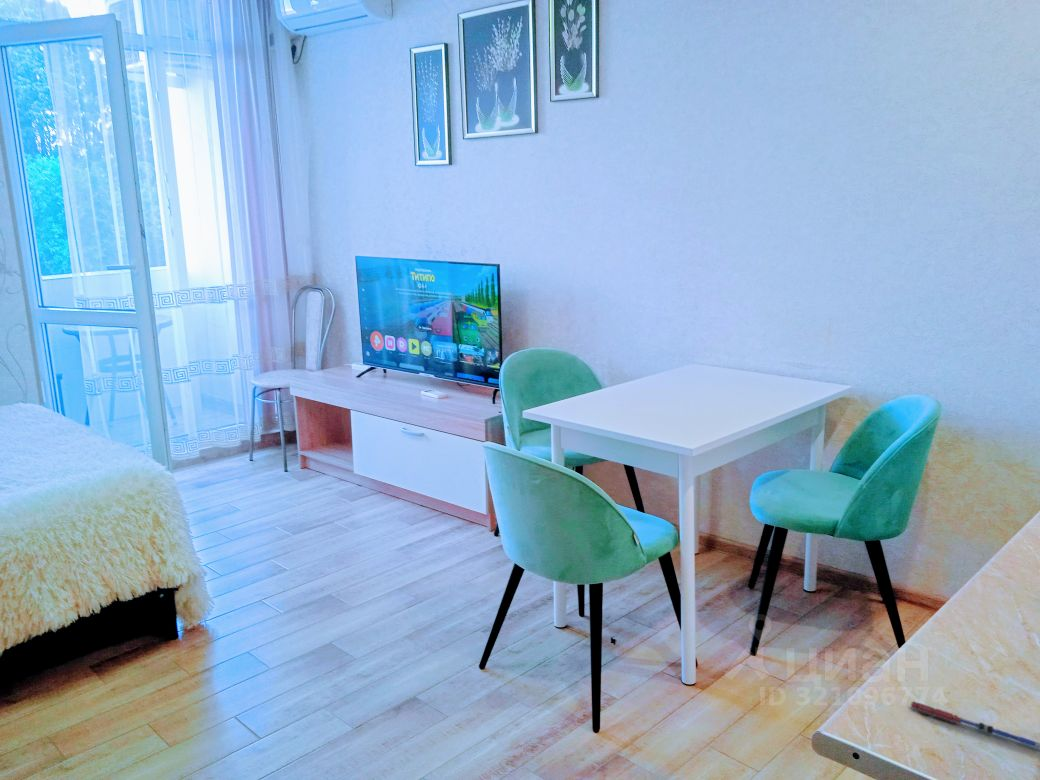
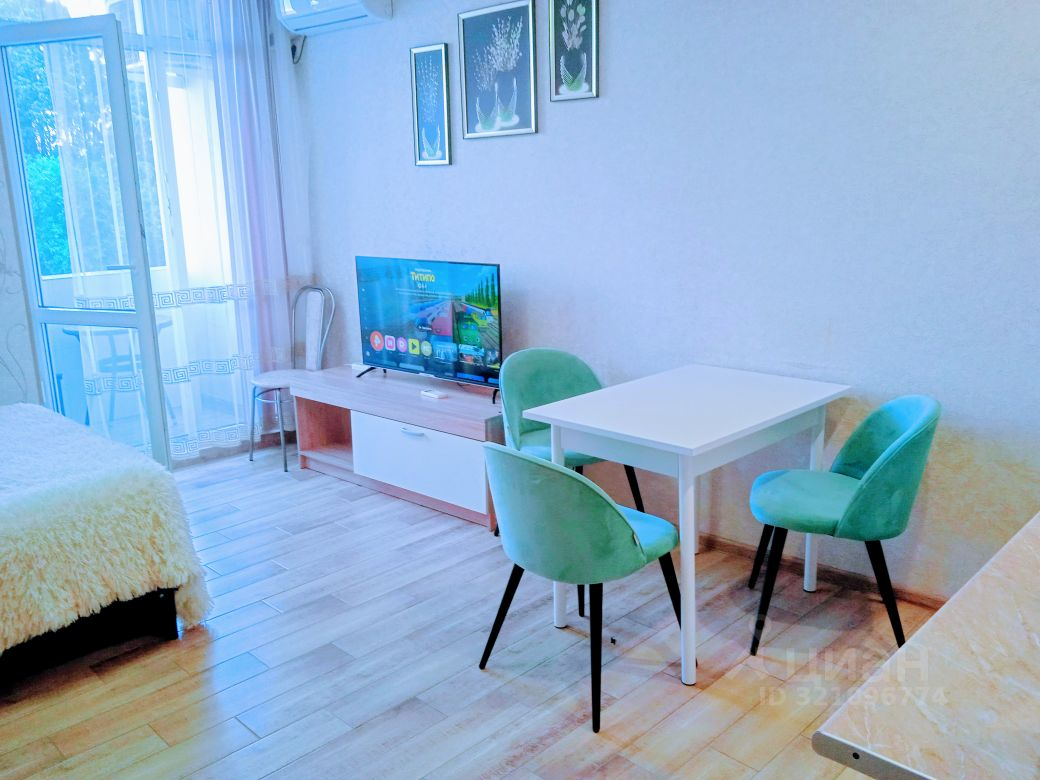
- pen [910,700,1040,751]
